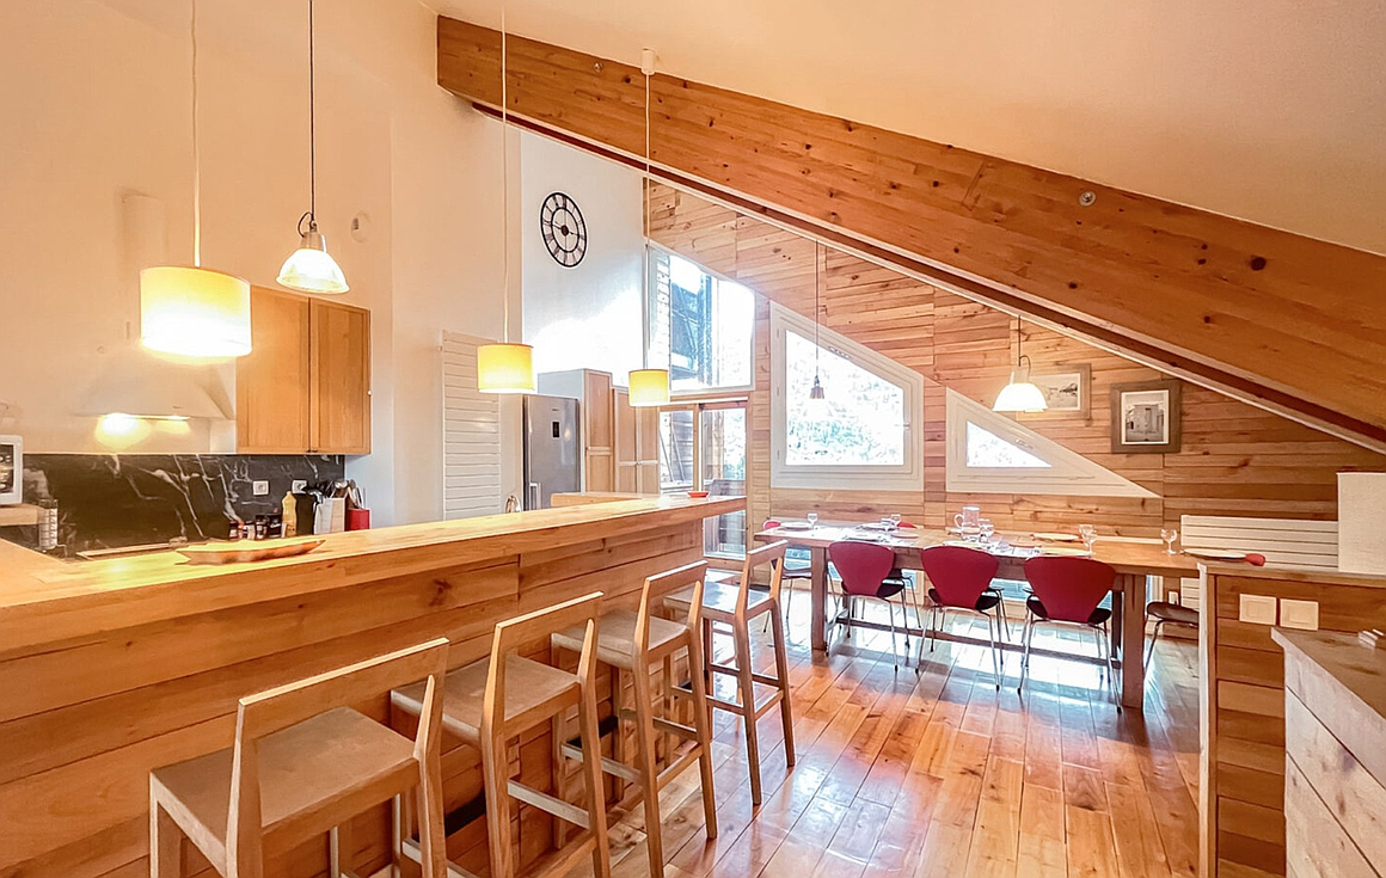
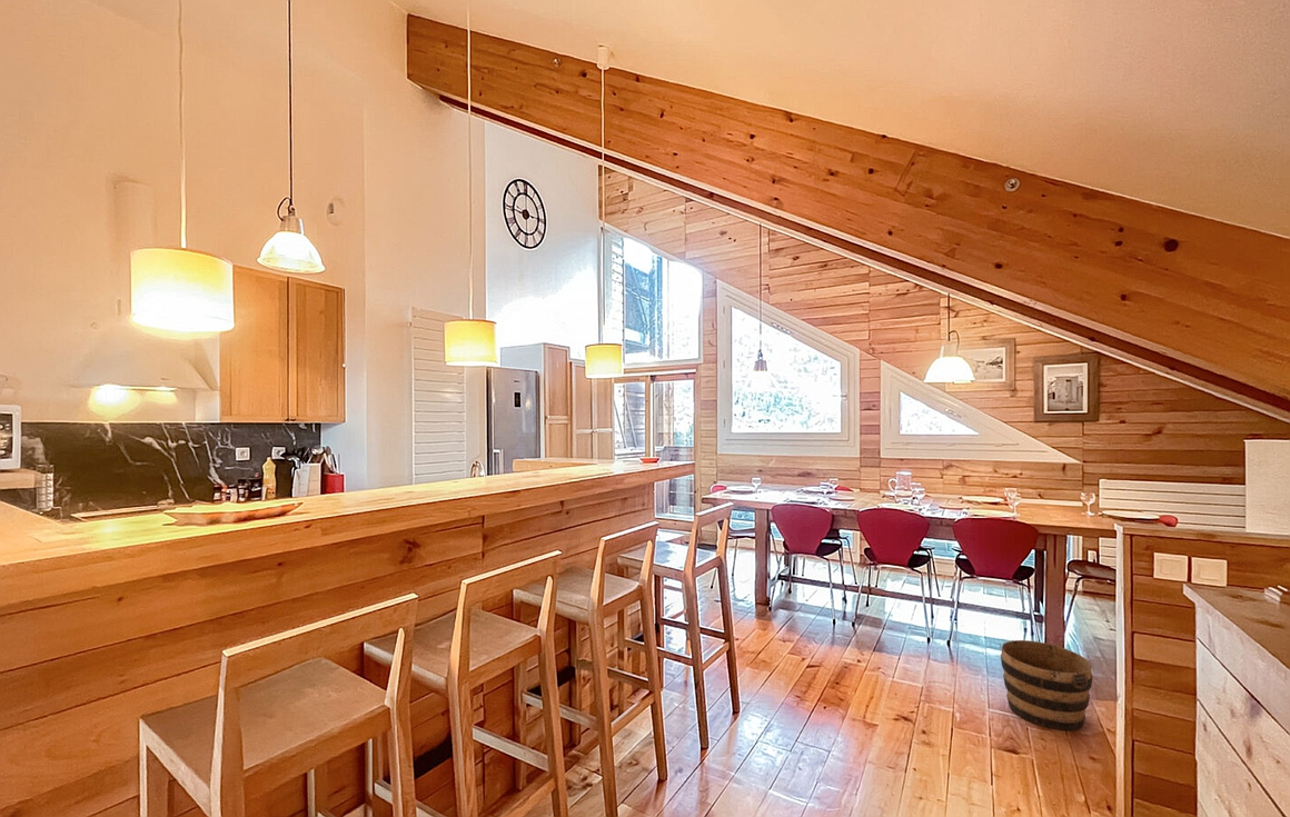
+ bucket [1000,639,1094,733]
